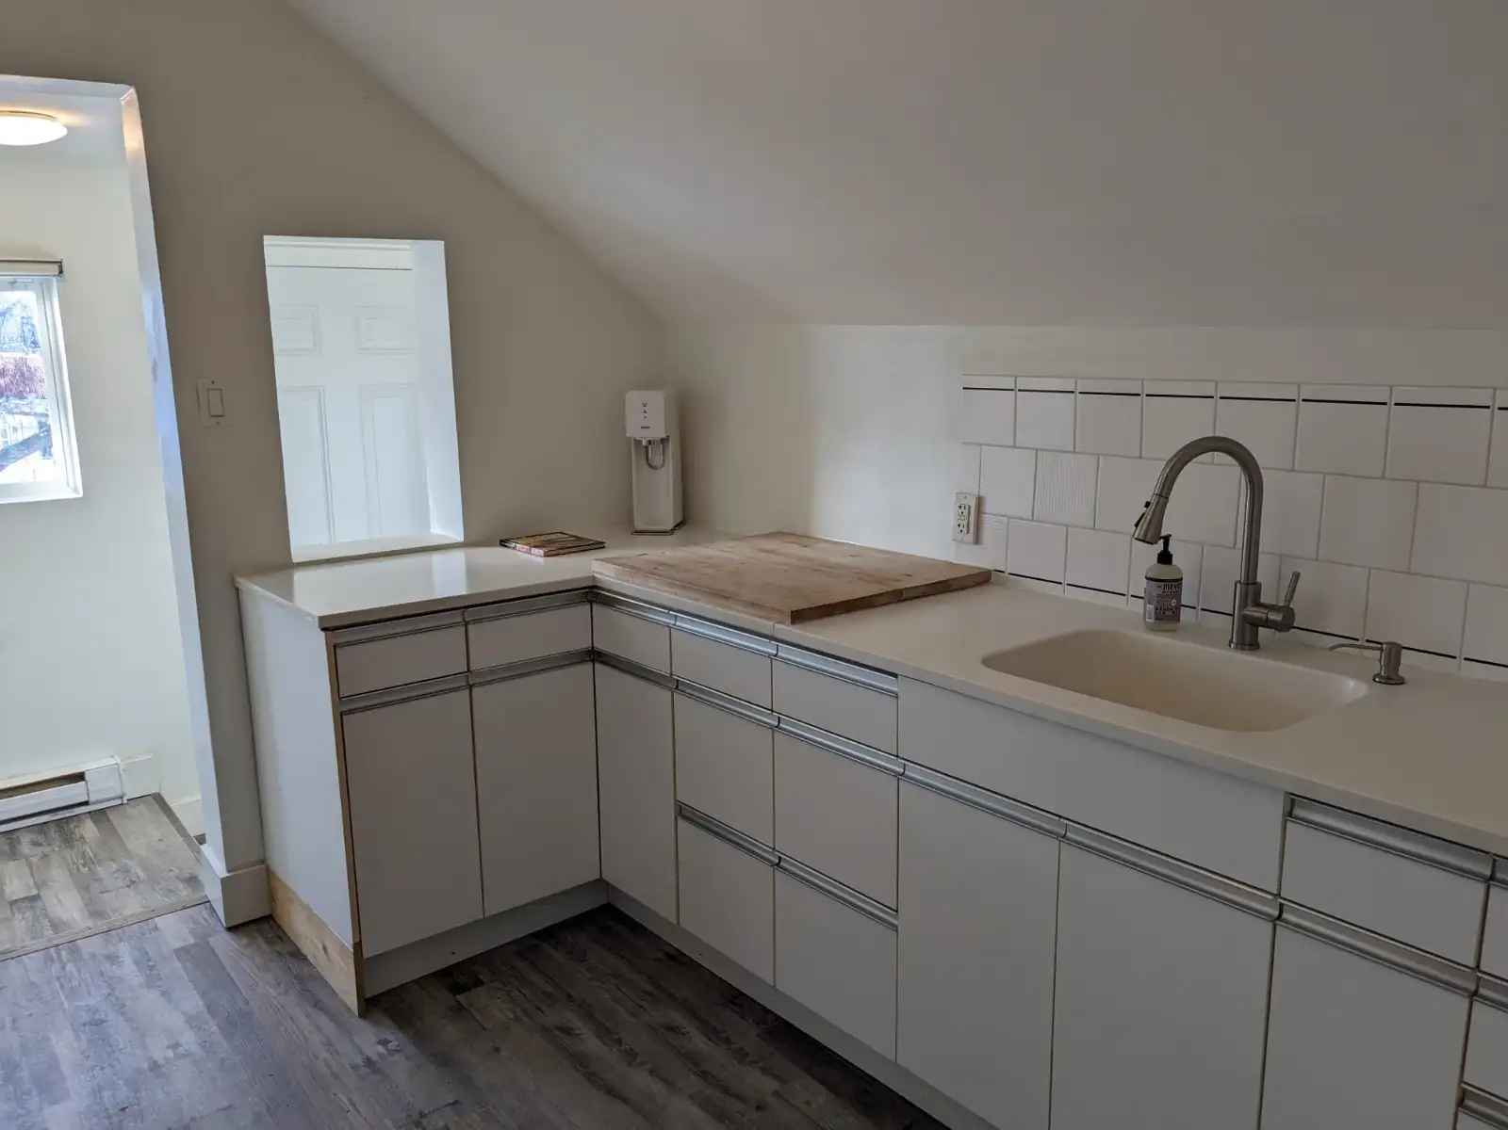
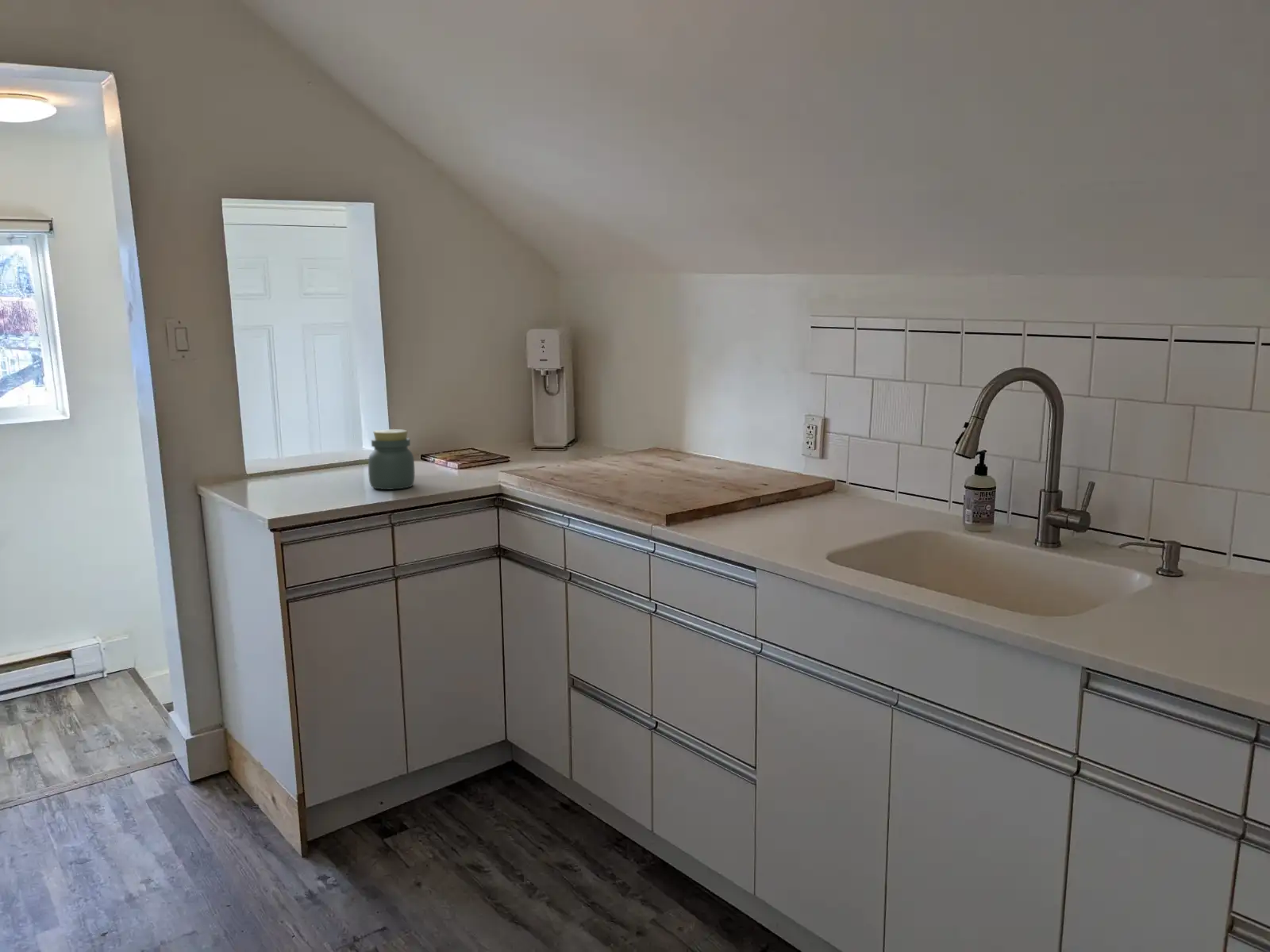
+ jar [368,428,415,490]
